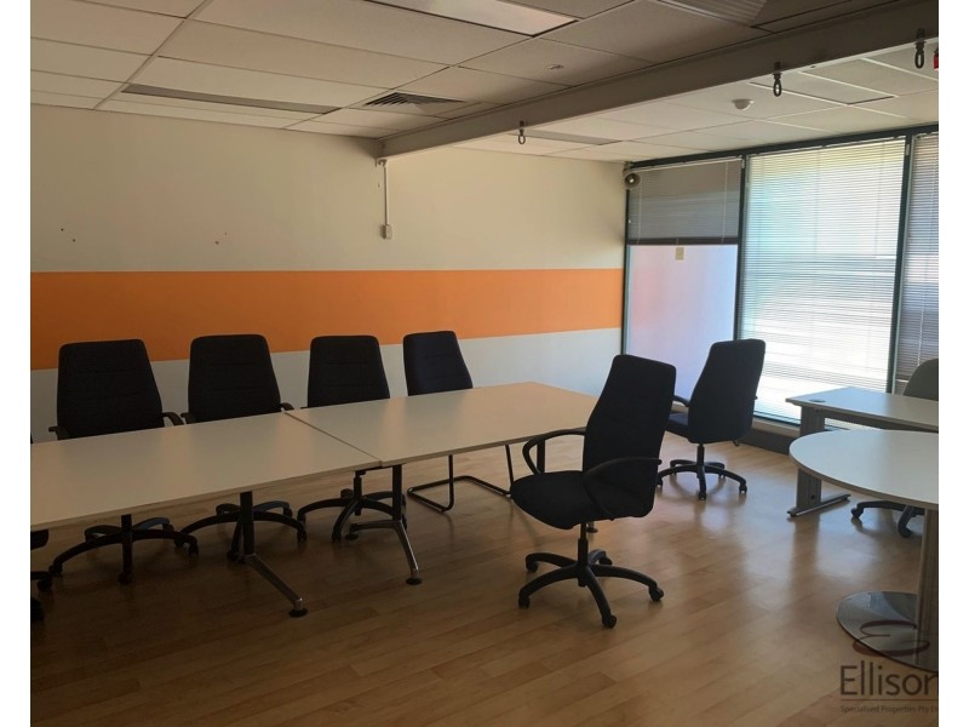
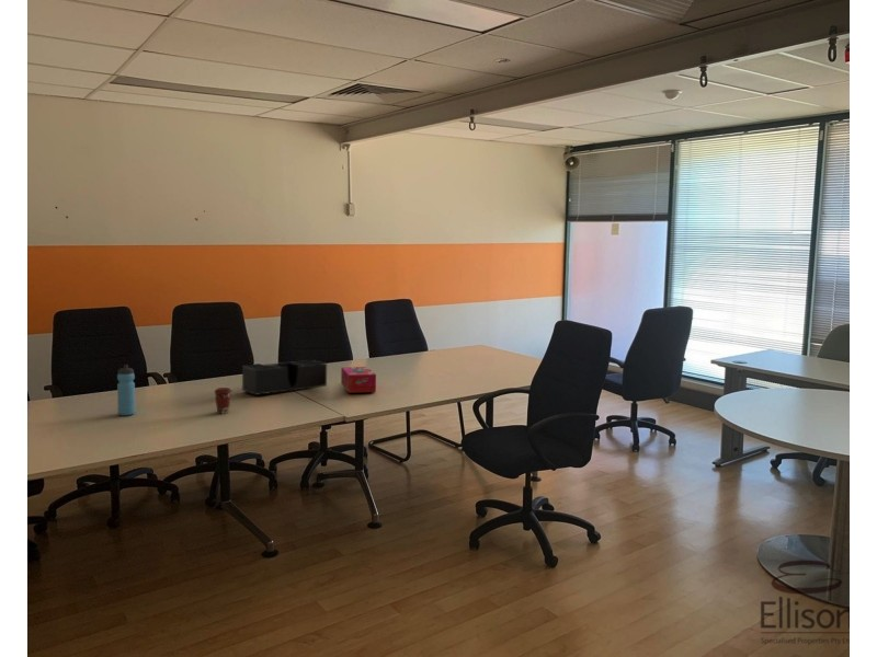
+ desk organizer [241,359,328,396]
+ coffee cup [213,387,234,415]
+ water bottle [116,364,136,416]
+ tissue box [340,366,377,394]
